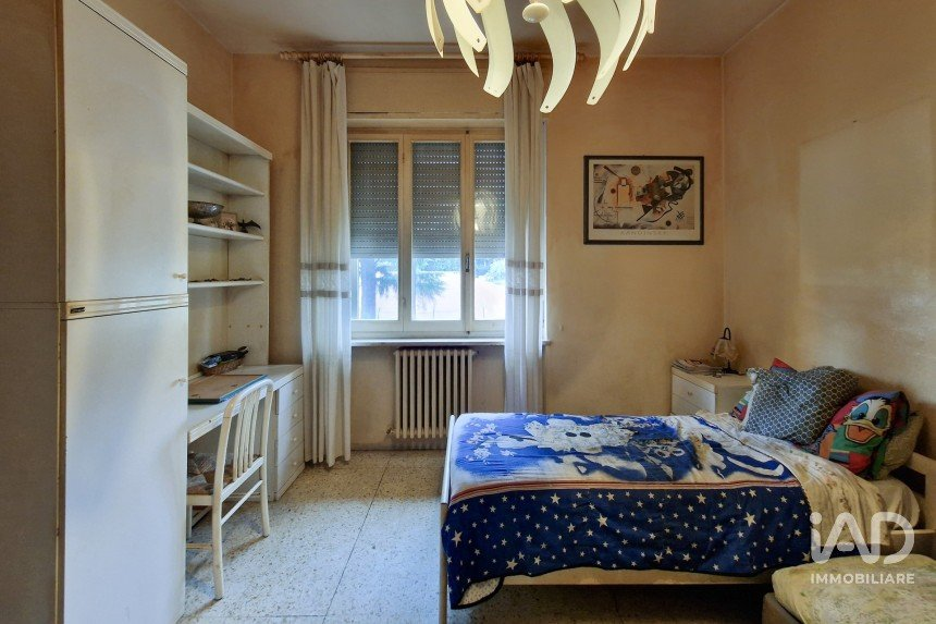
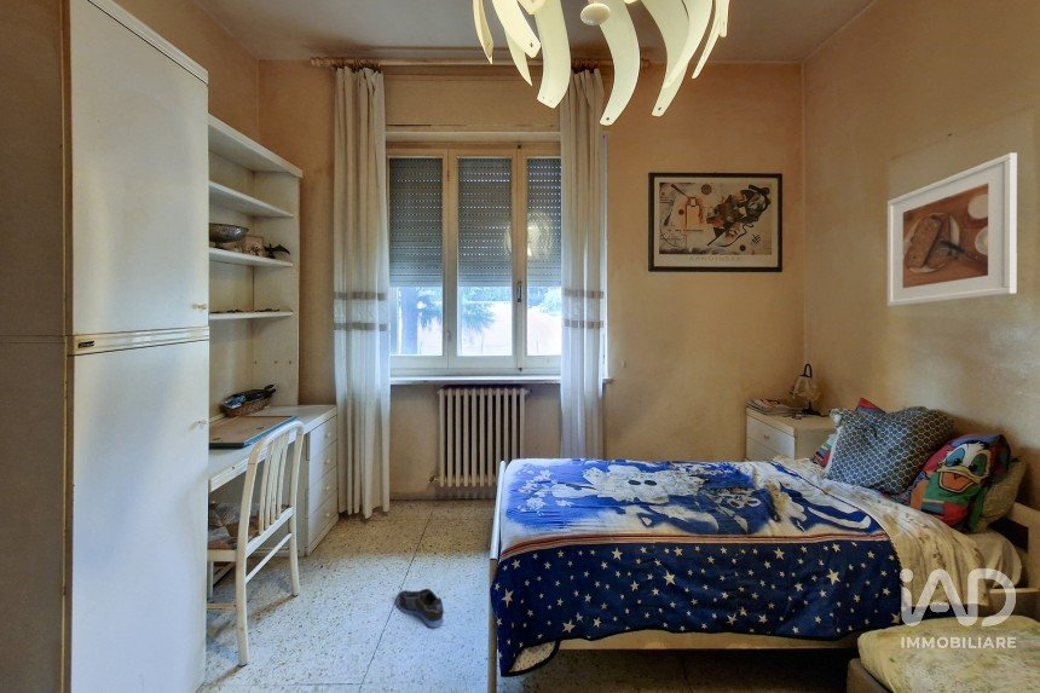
+ sneaker [395,588,445,629]
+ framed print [886,151,1018,307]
